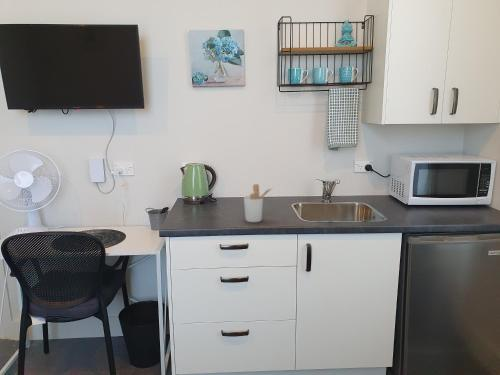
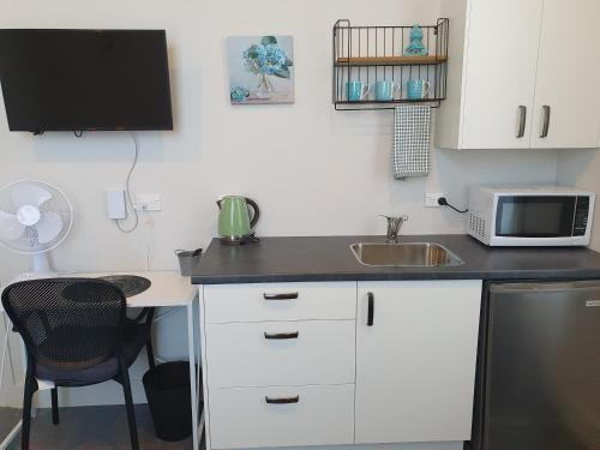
- utensil holder [243,183,273,223]
